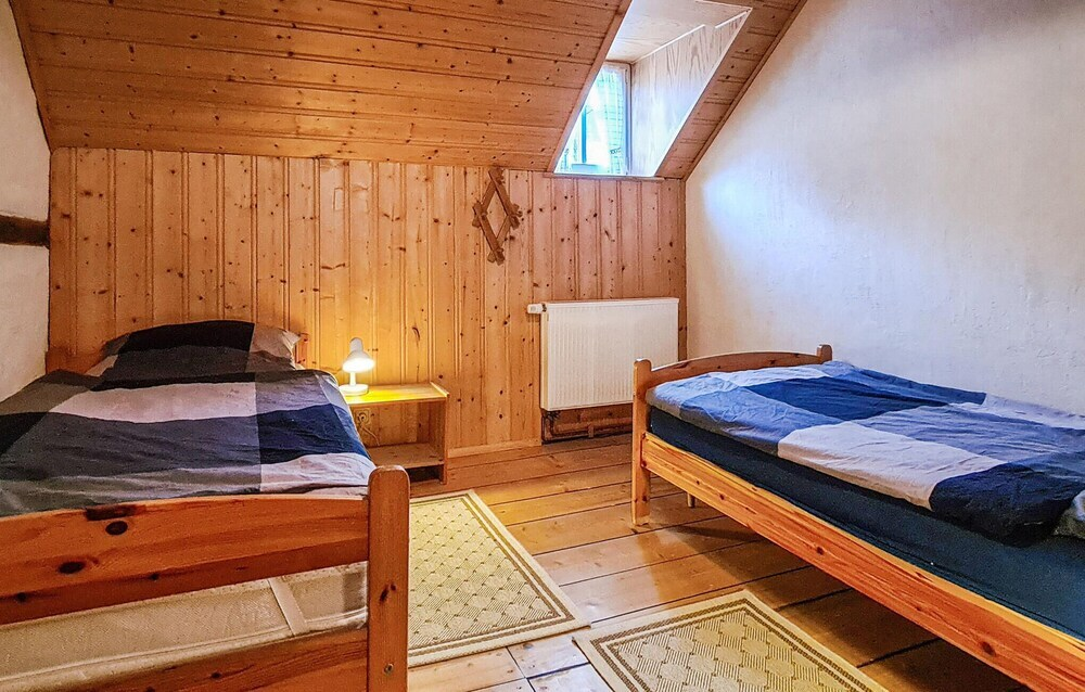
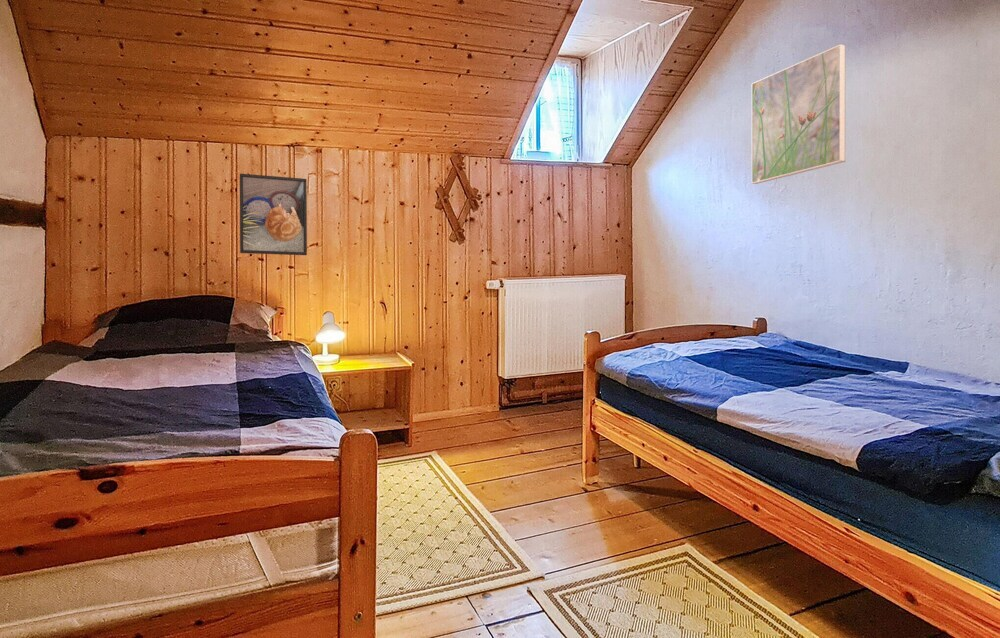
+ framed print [239,173,308,256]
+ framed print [751,43,846,185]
